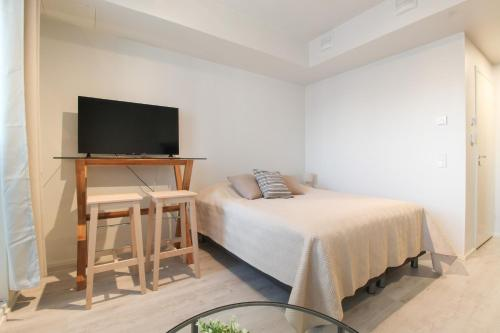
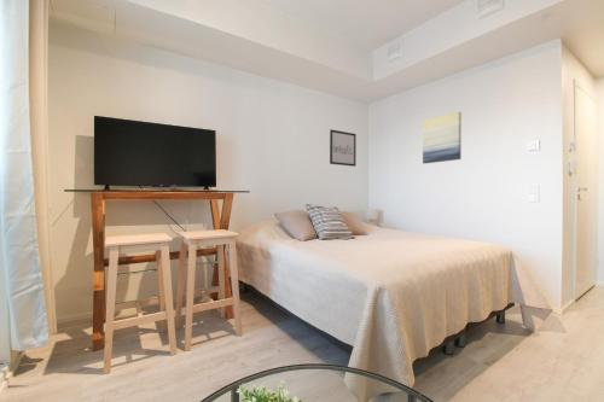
+ wall art [422,111,463,164]
+ wall art [329,129,358,168]
